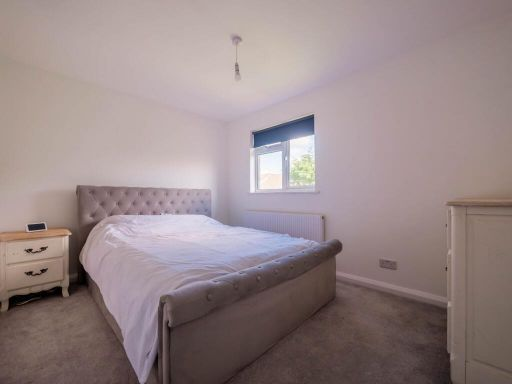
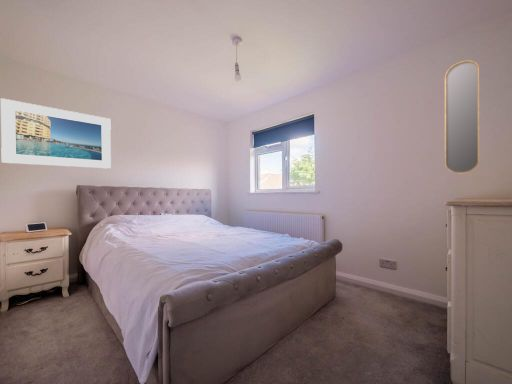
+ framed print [0,97,112,170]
+ home mirror [444,60,480,174]
